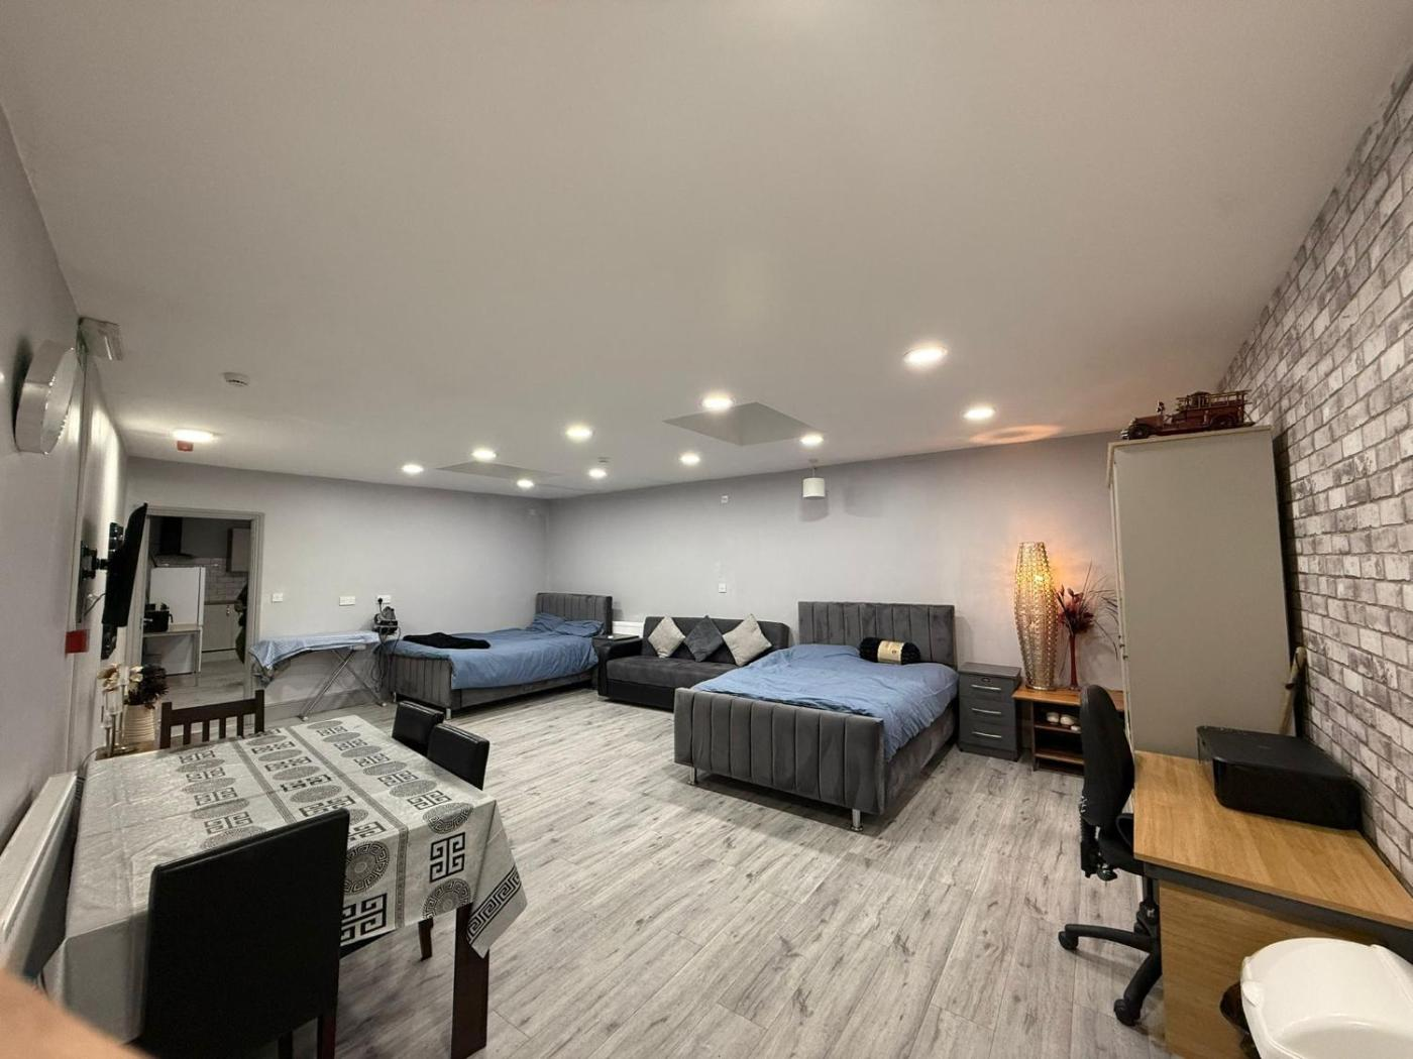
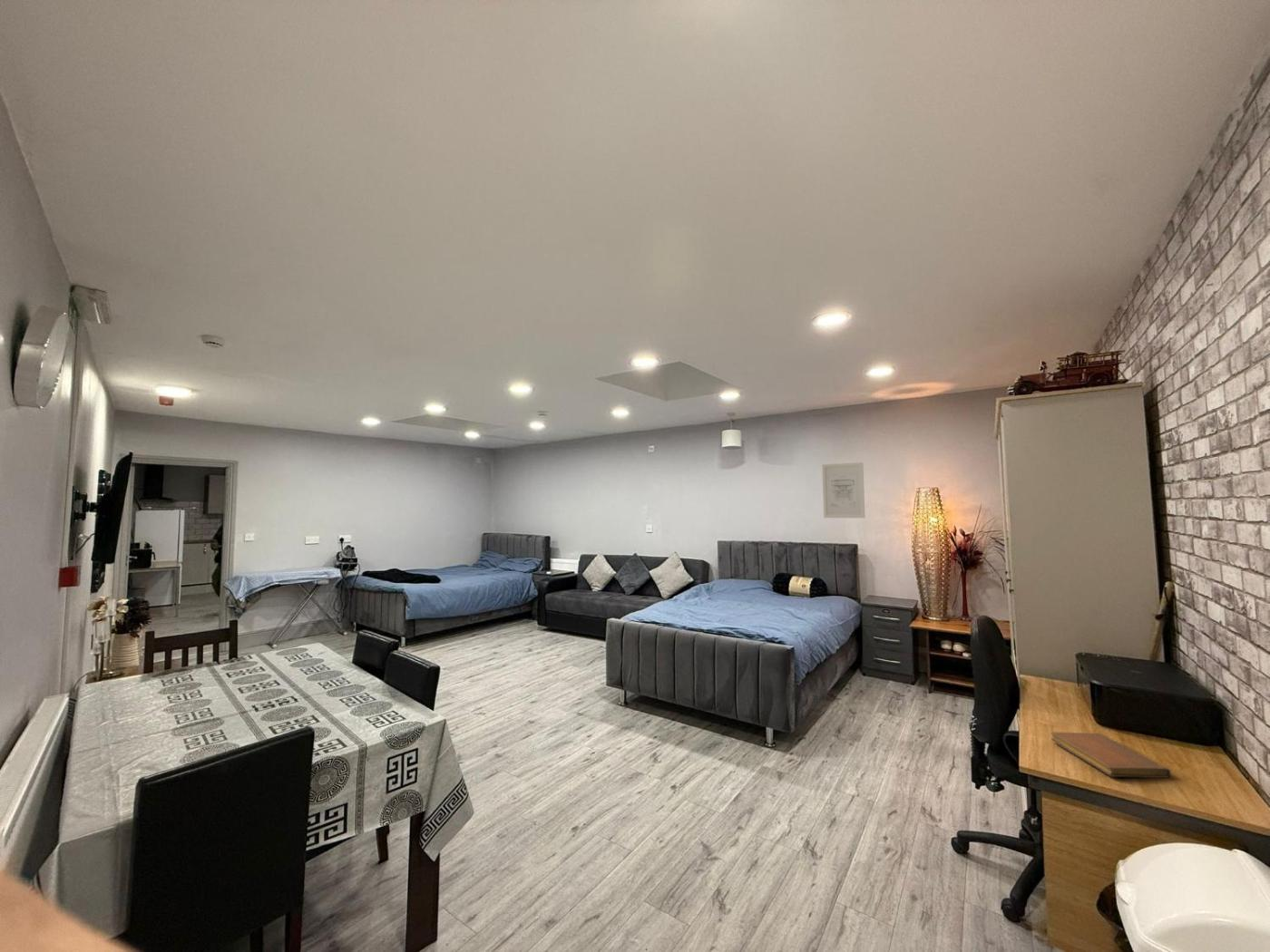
+ wall art [821,461,865,519]
+ notebook [1050,731,1172,779]
